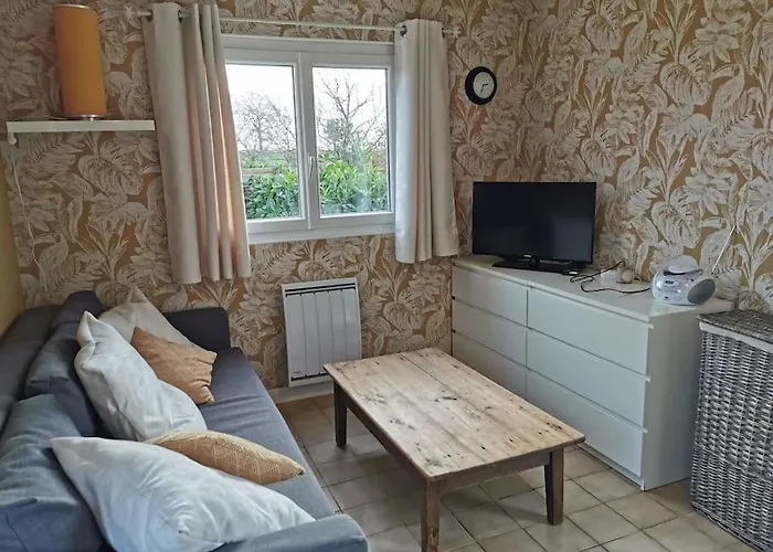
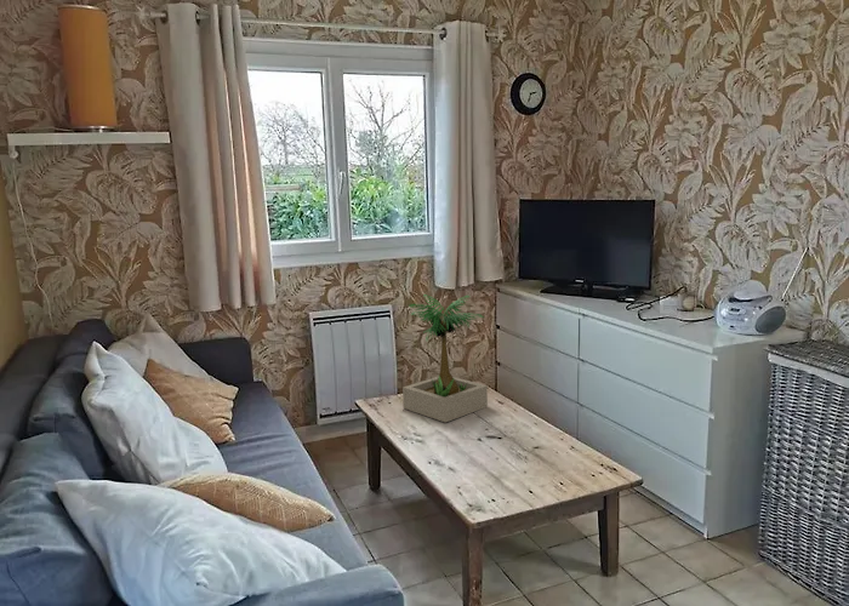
+ potted plant [401,293,489,424]
